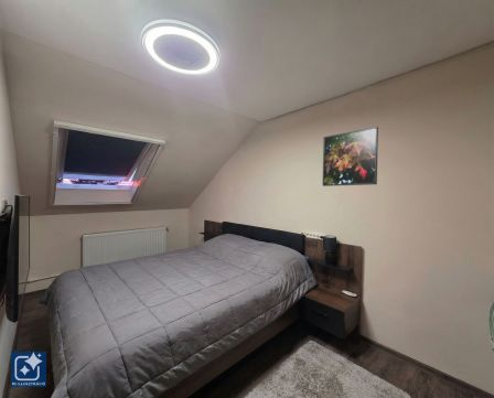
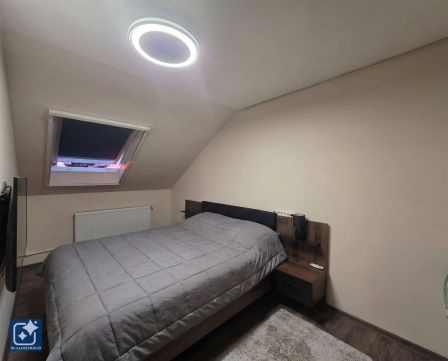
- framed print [322,126,379,187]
